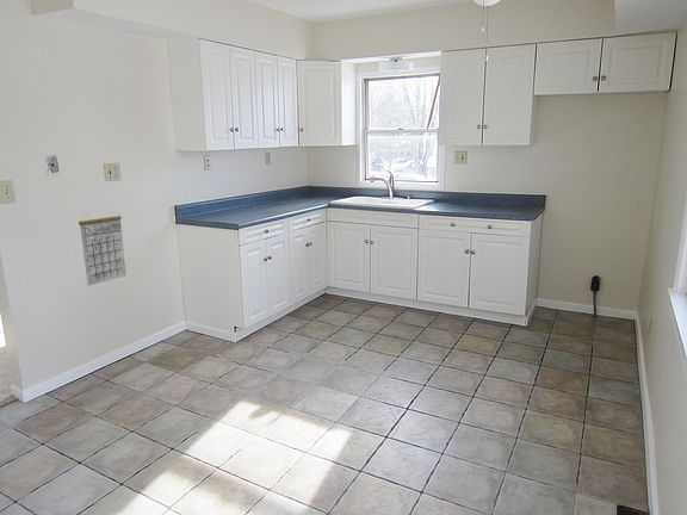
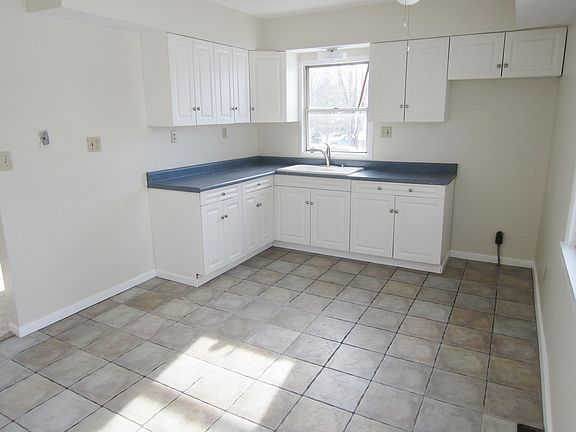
- calendar [78,206,128,286]
